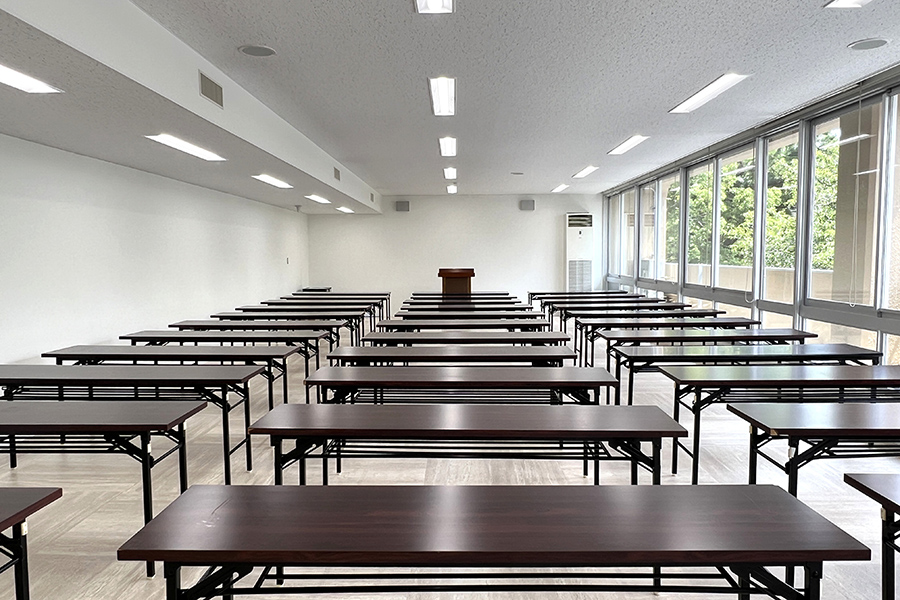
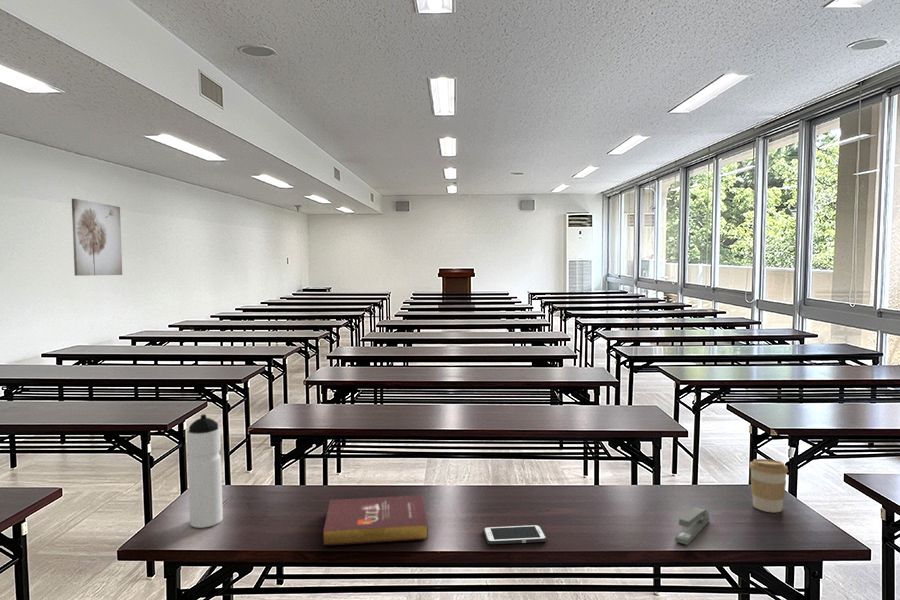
+ cell phone [482,524,548,545]
+ wall art [71,198,123,277]
+ coffee cup [748,458,789,513]
+ water bottle [186,413,224,529]
+ stapler [674,507,710,546]
+ book [322,494,429,547]
